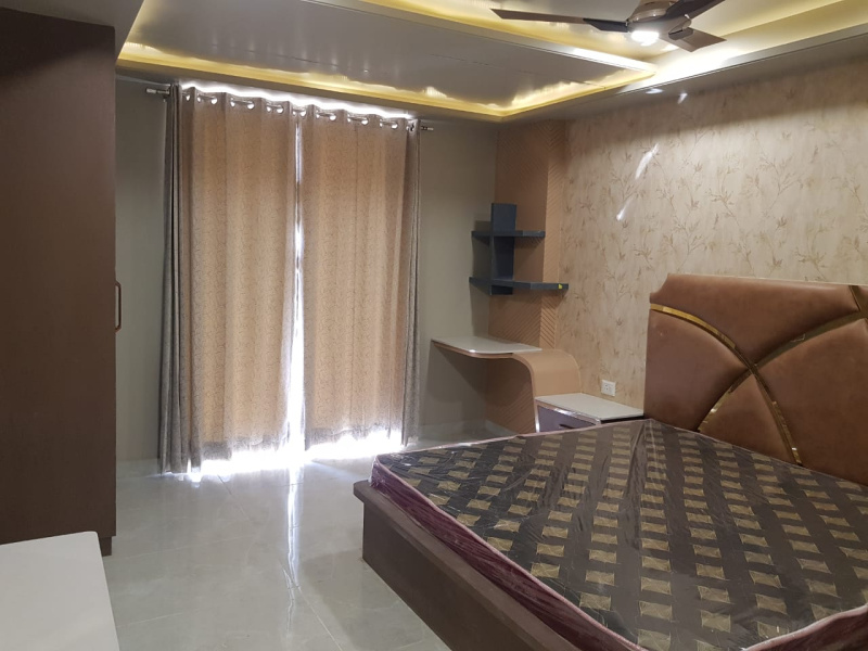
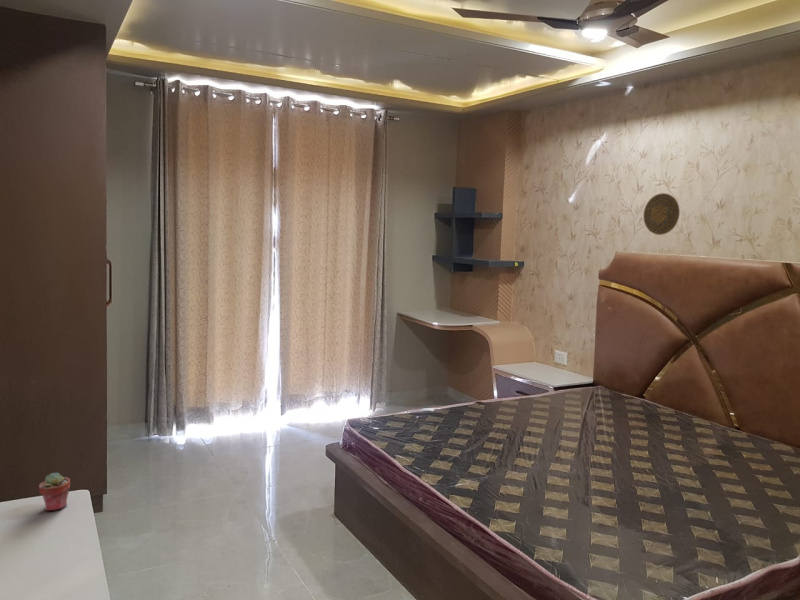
+ decorative plate [643,192,681,236]
+ potted succulent [38,472,72,512]
